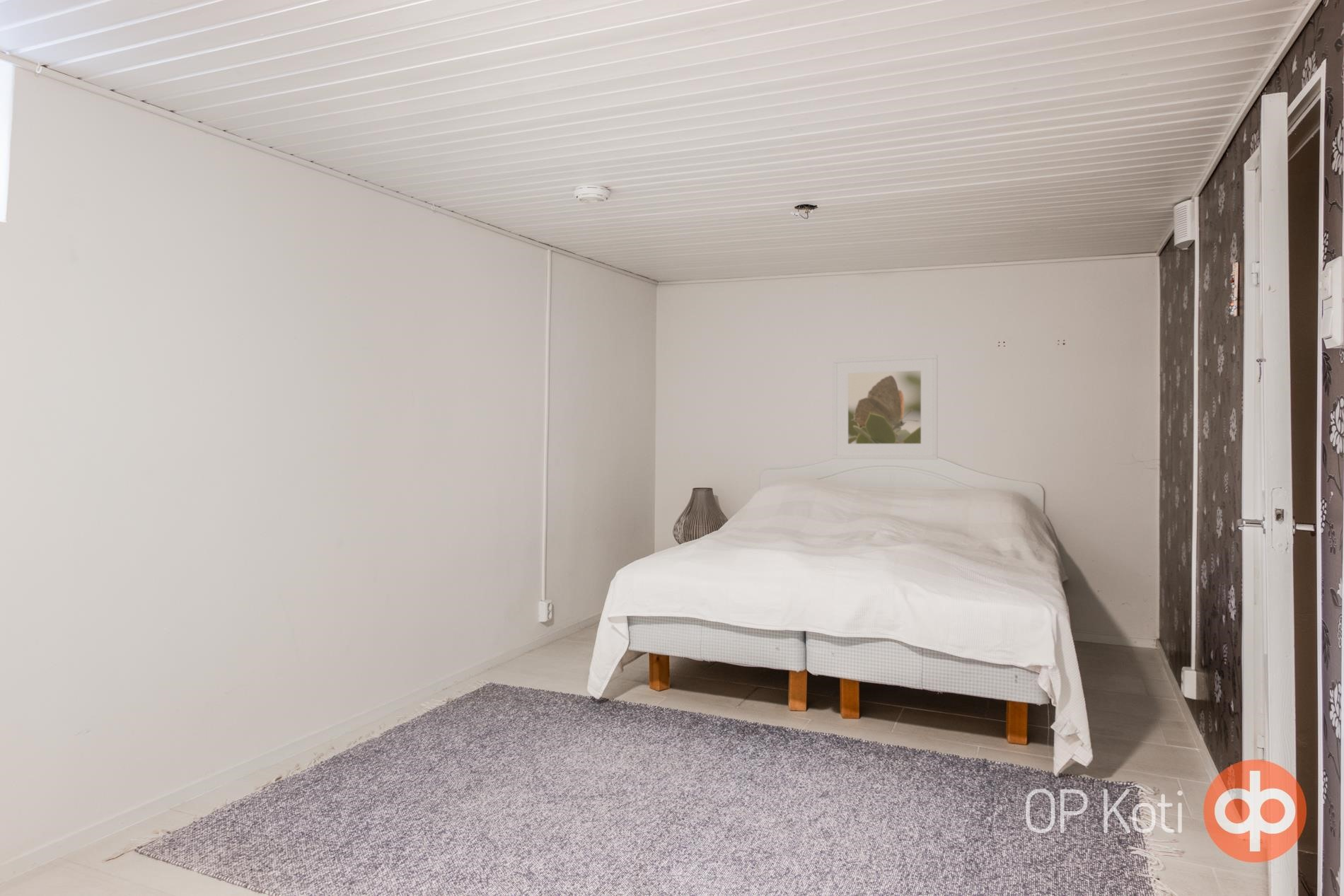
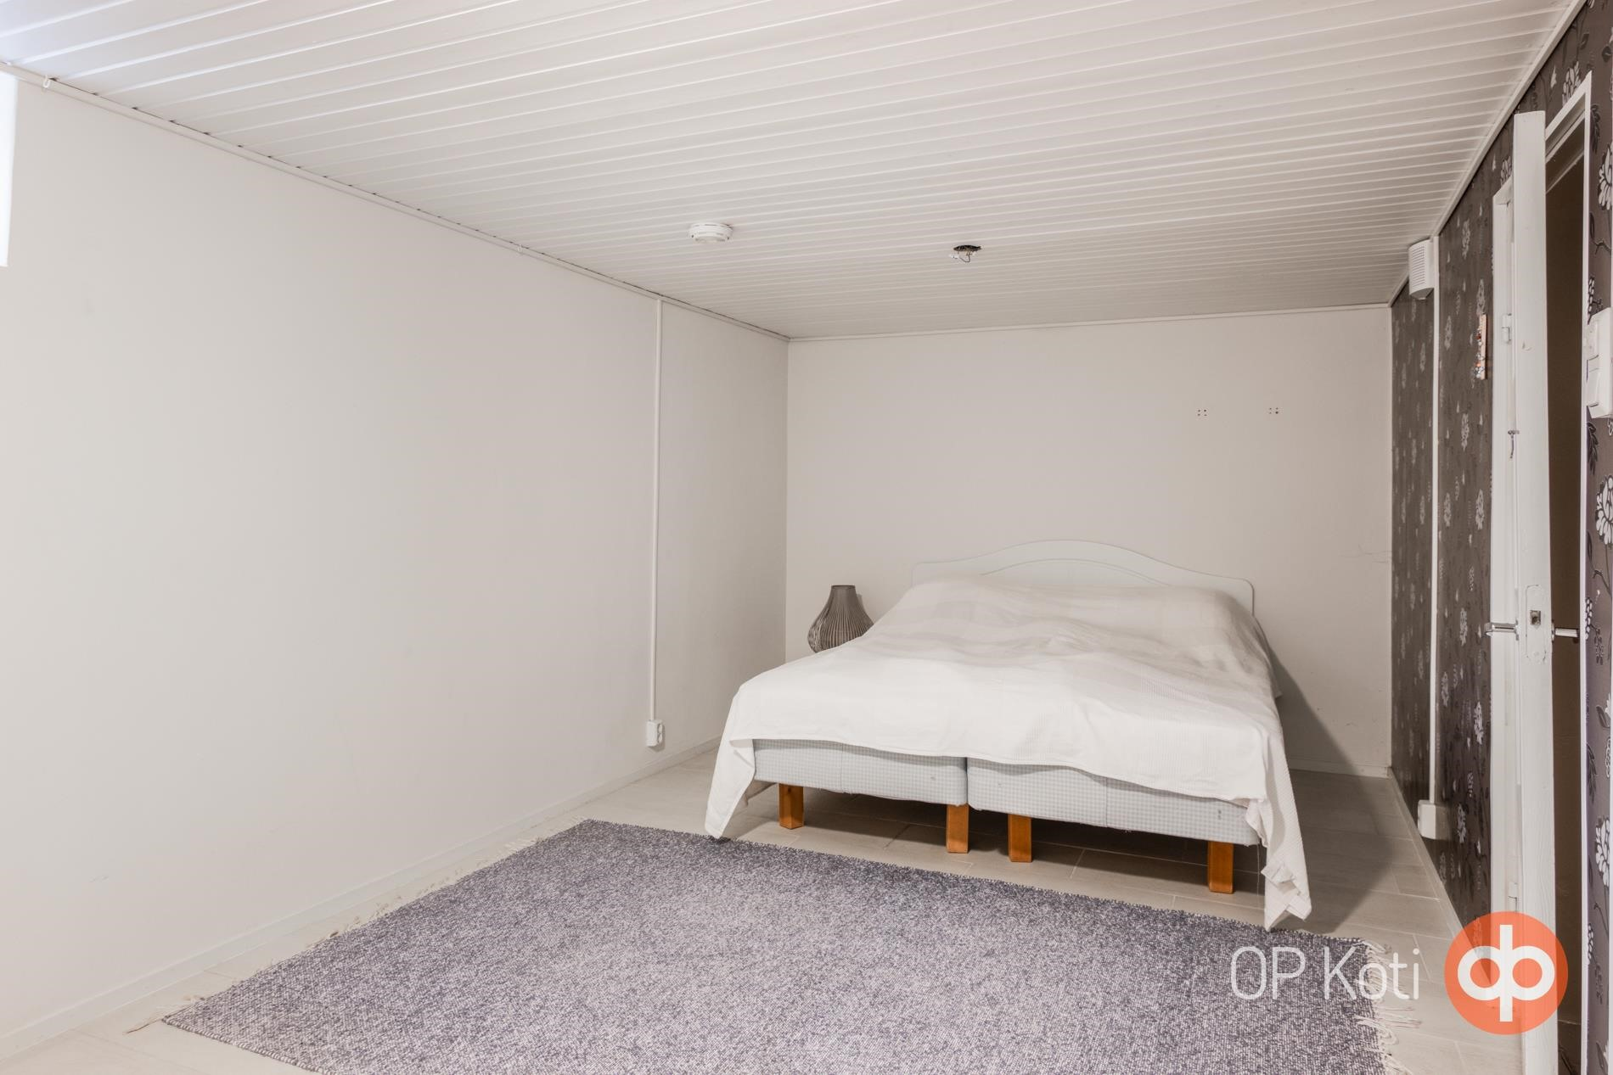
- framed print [833,354,938,460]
